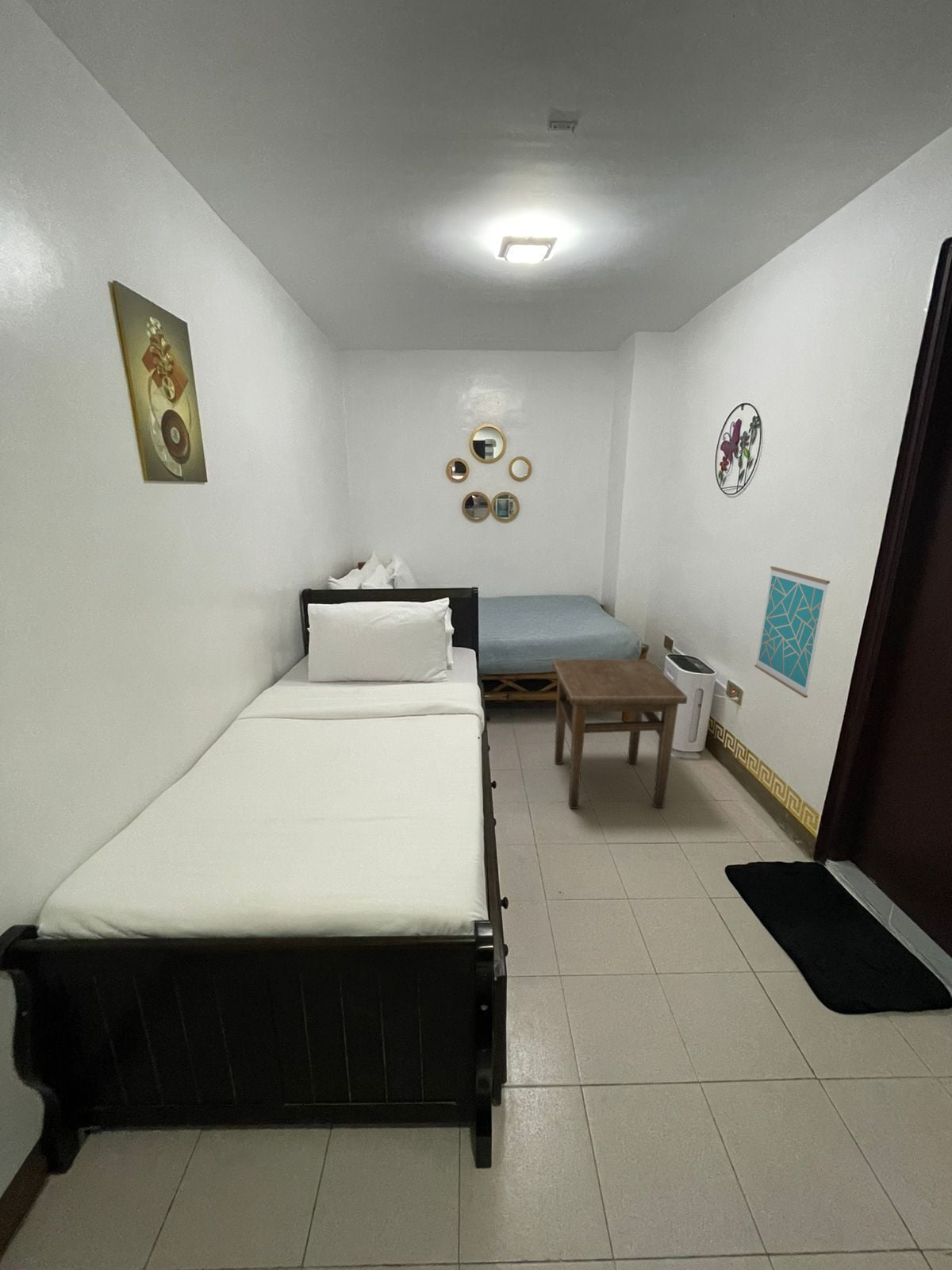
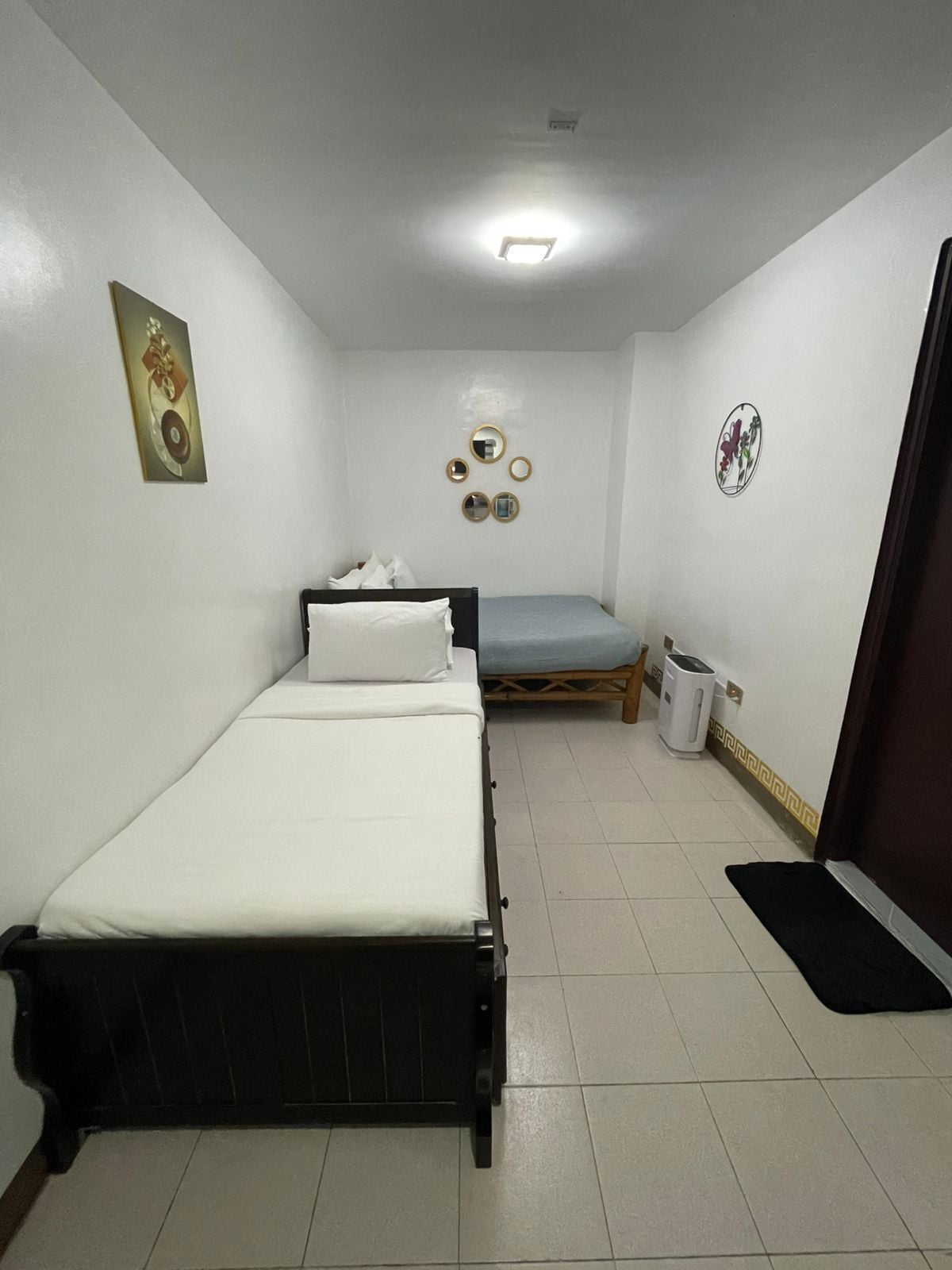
- side table [551,659,689,810]
- wall art [754,566,831,698]
